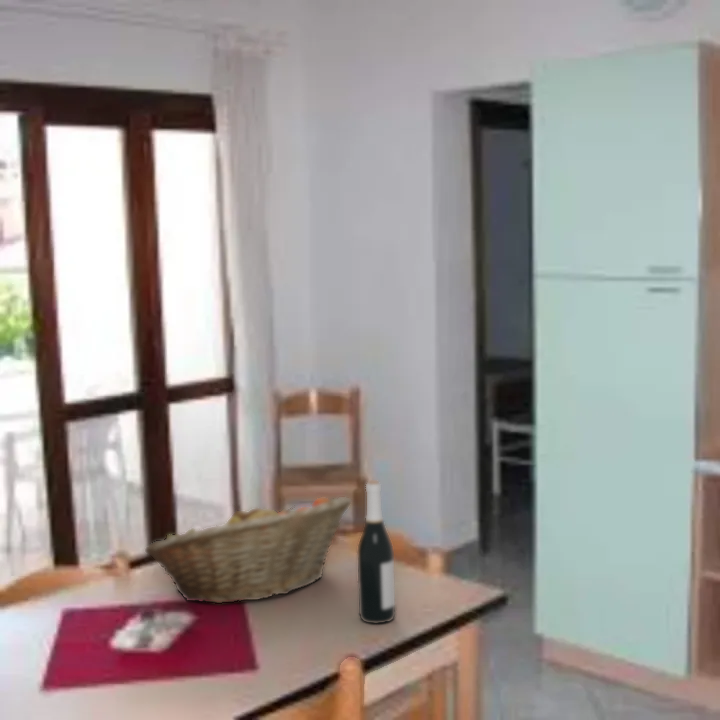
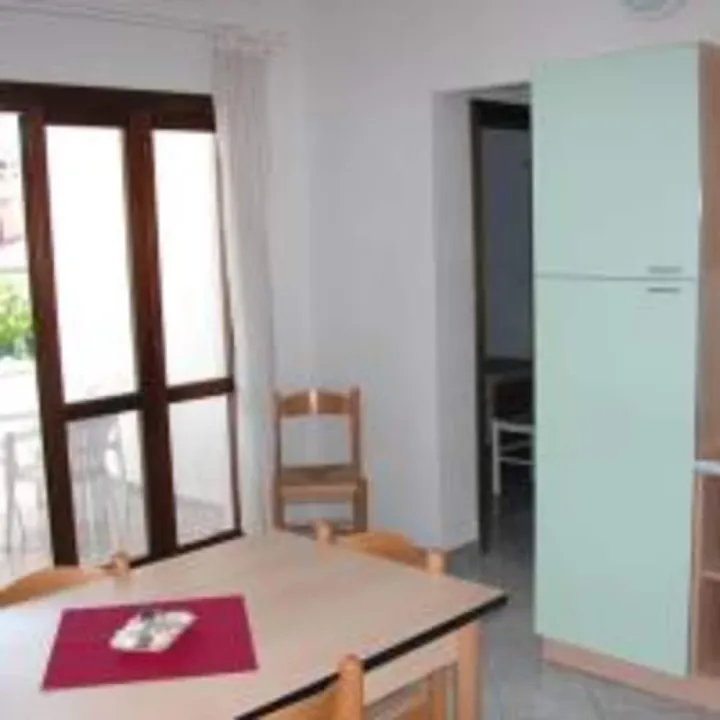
- fruit basket [144,496,352,604]
- wine bottle [357,479,396,625]
